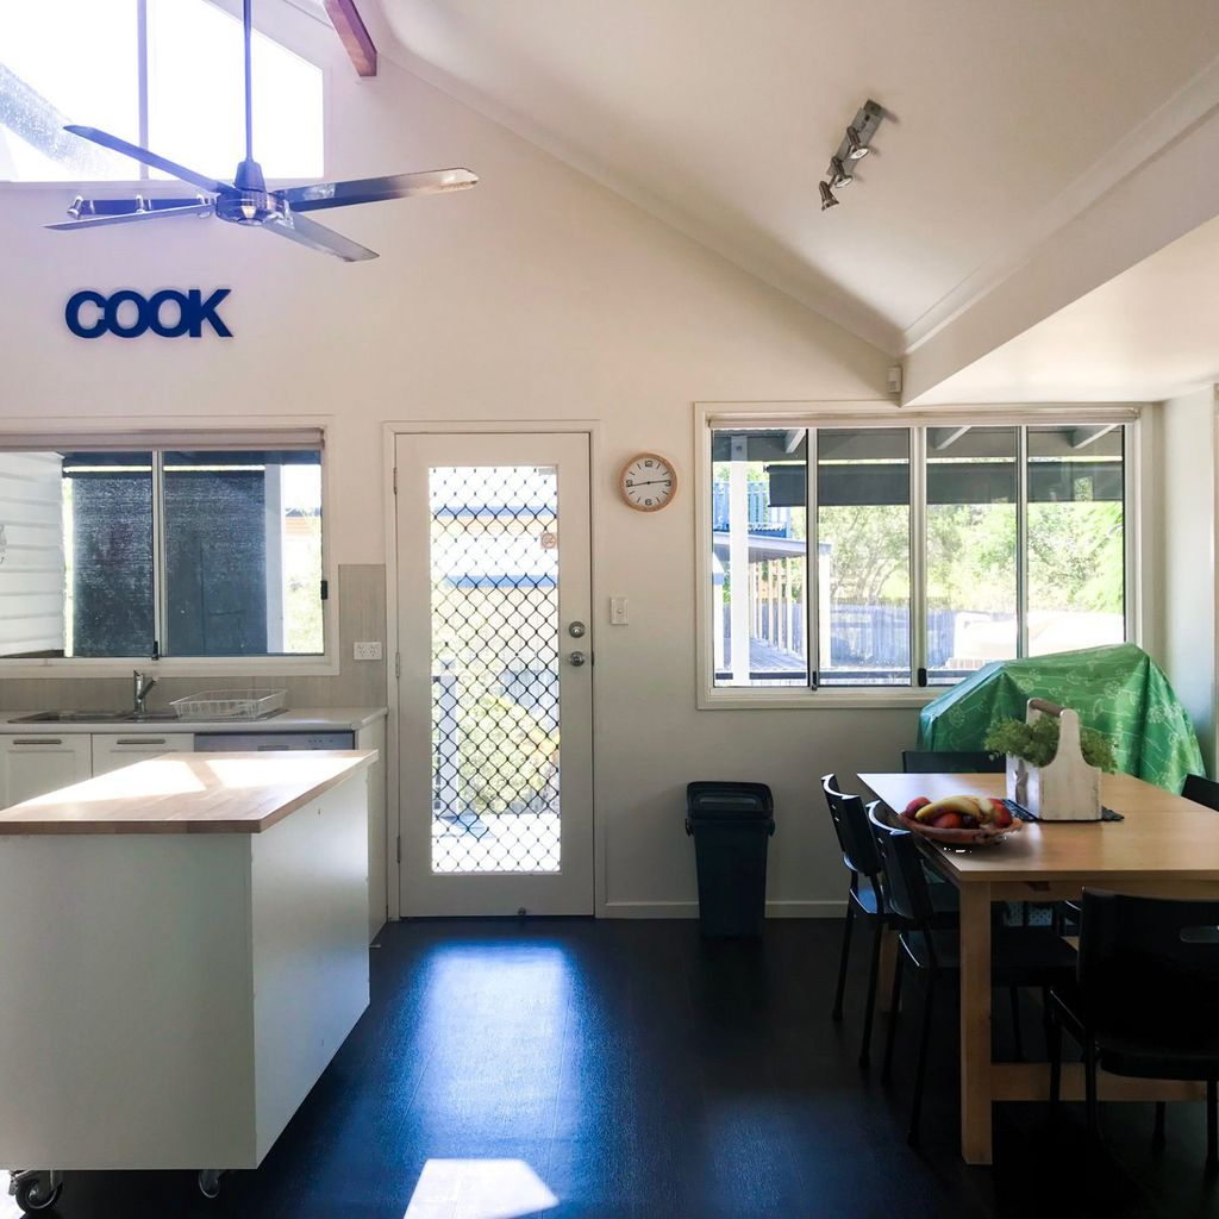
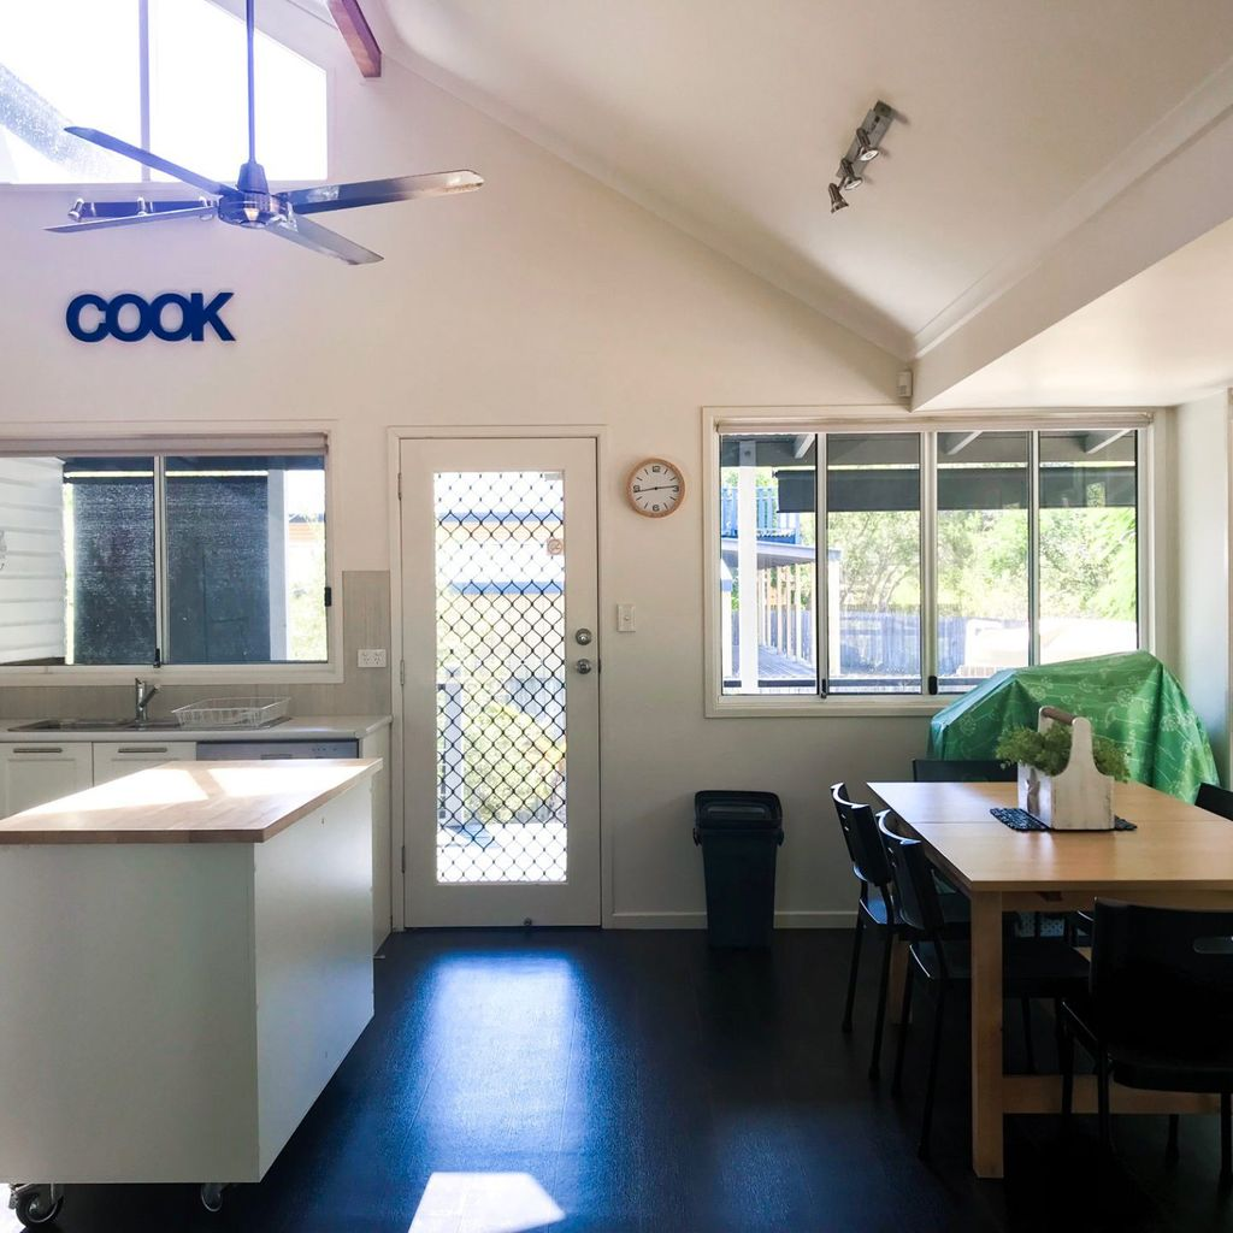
- fruit basket [896,794,1024,852]
